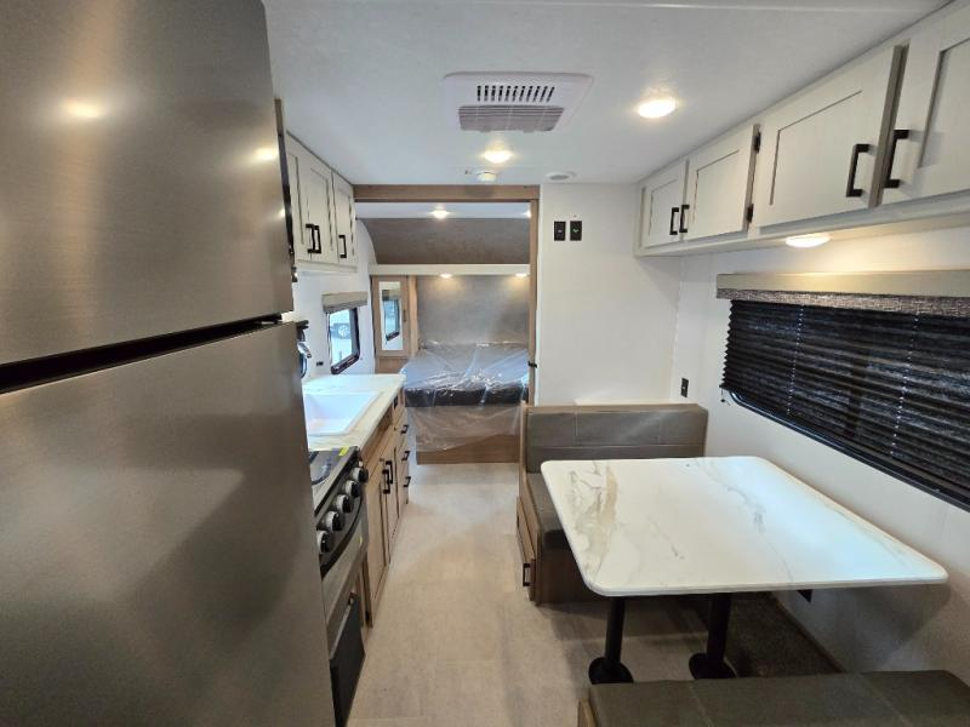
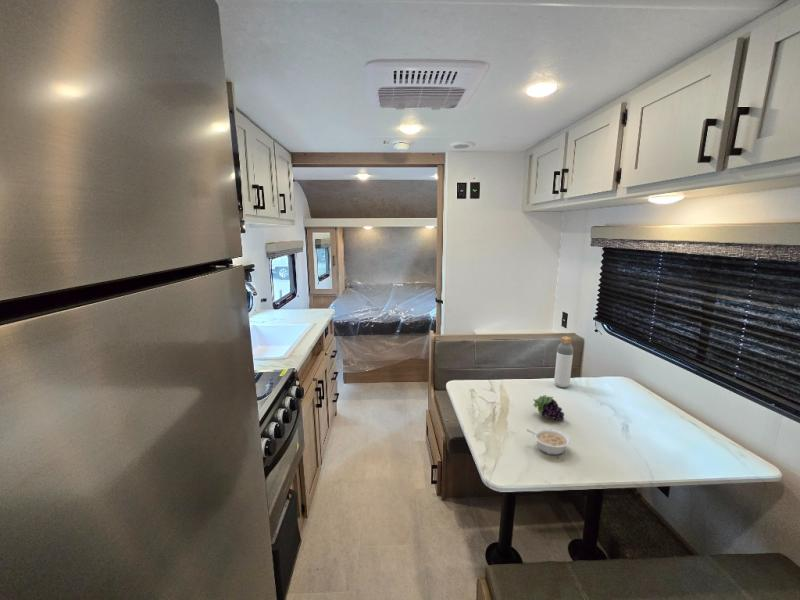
+ bottle [553,335,574,388]
+ legume [526,428,572,456]
+ fruit [532,395,565,422]
